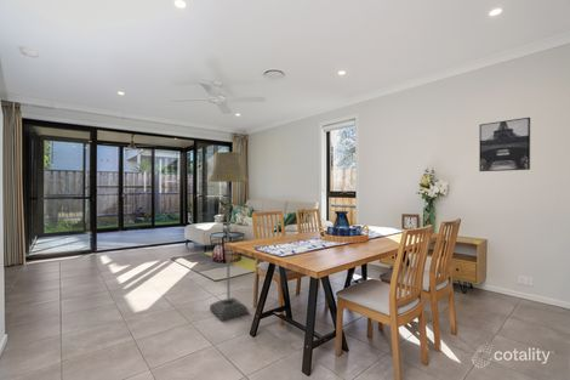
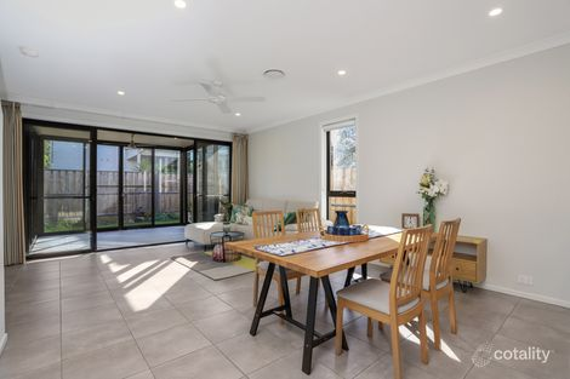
- floor lamp [205,151,250,322]
- wall art [478,117,531,172]
